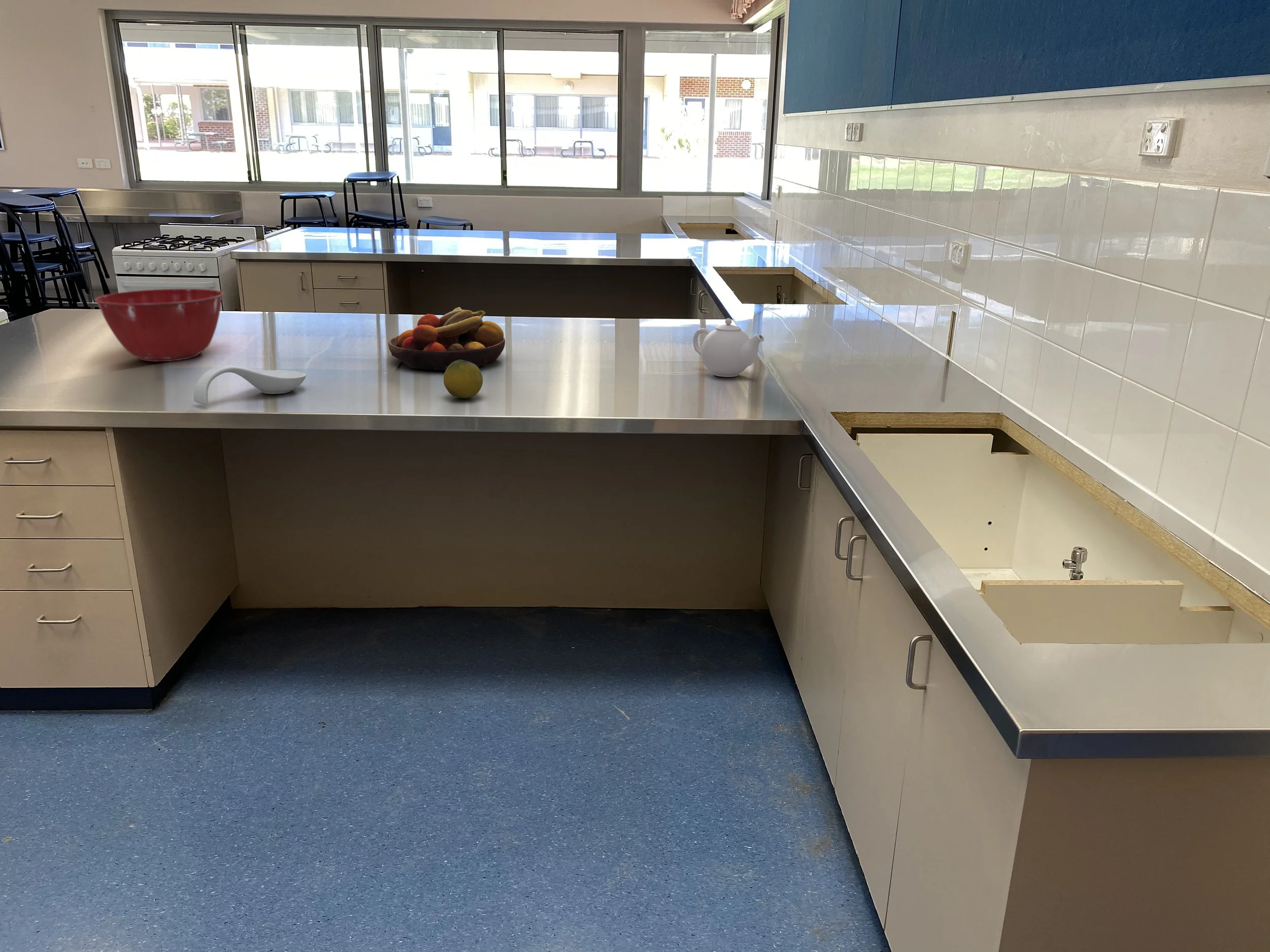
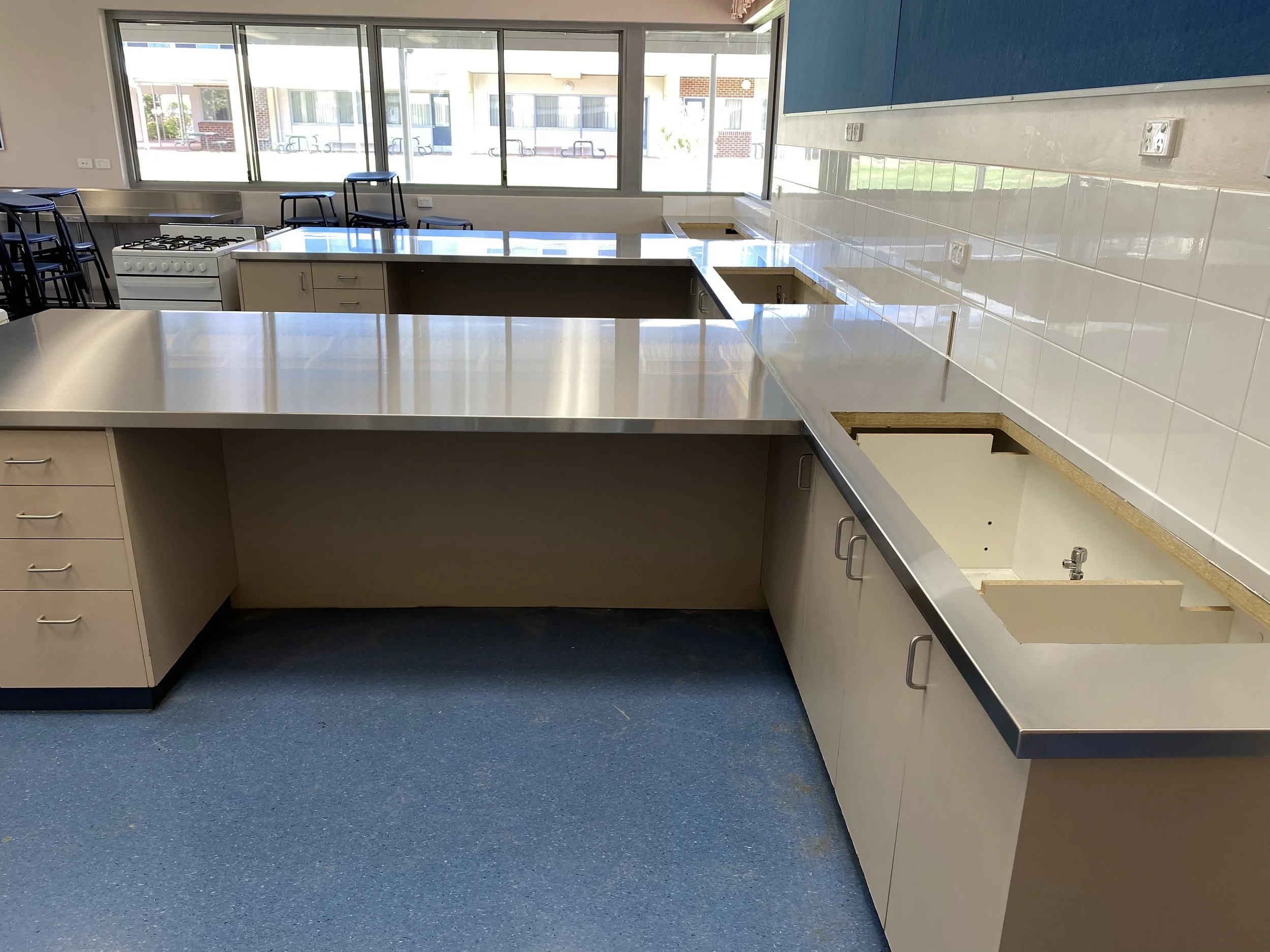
- spoon rest [193,365,306,405]
- fruit [443,359,484,399]
- fruit bowl [388,307,505,371]
- mixing bowl [94,288,224,362]
- teapot [692,318,765,377]
